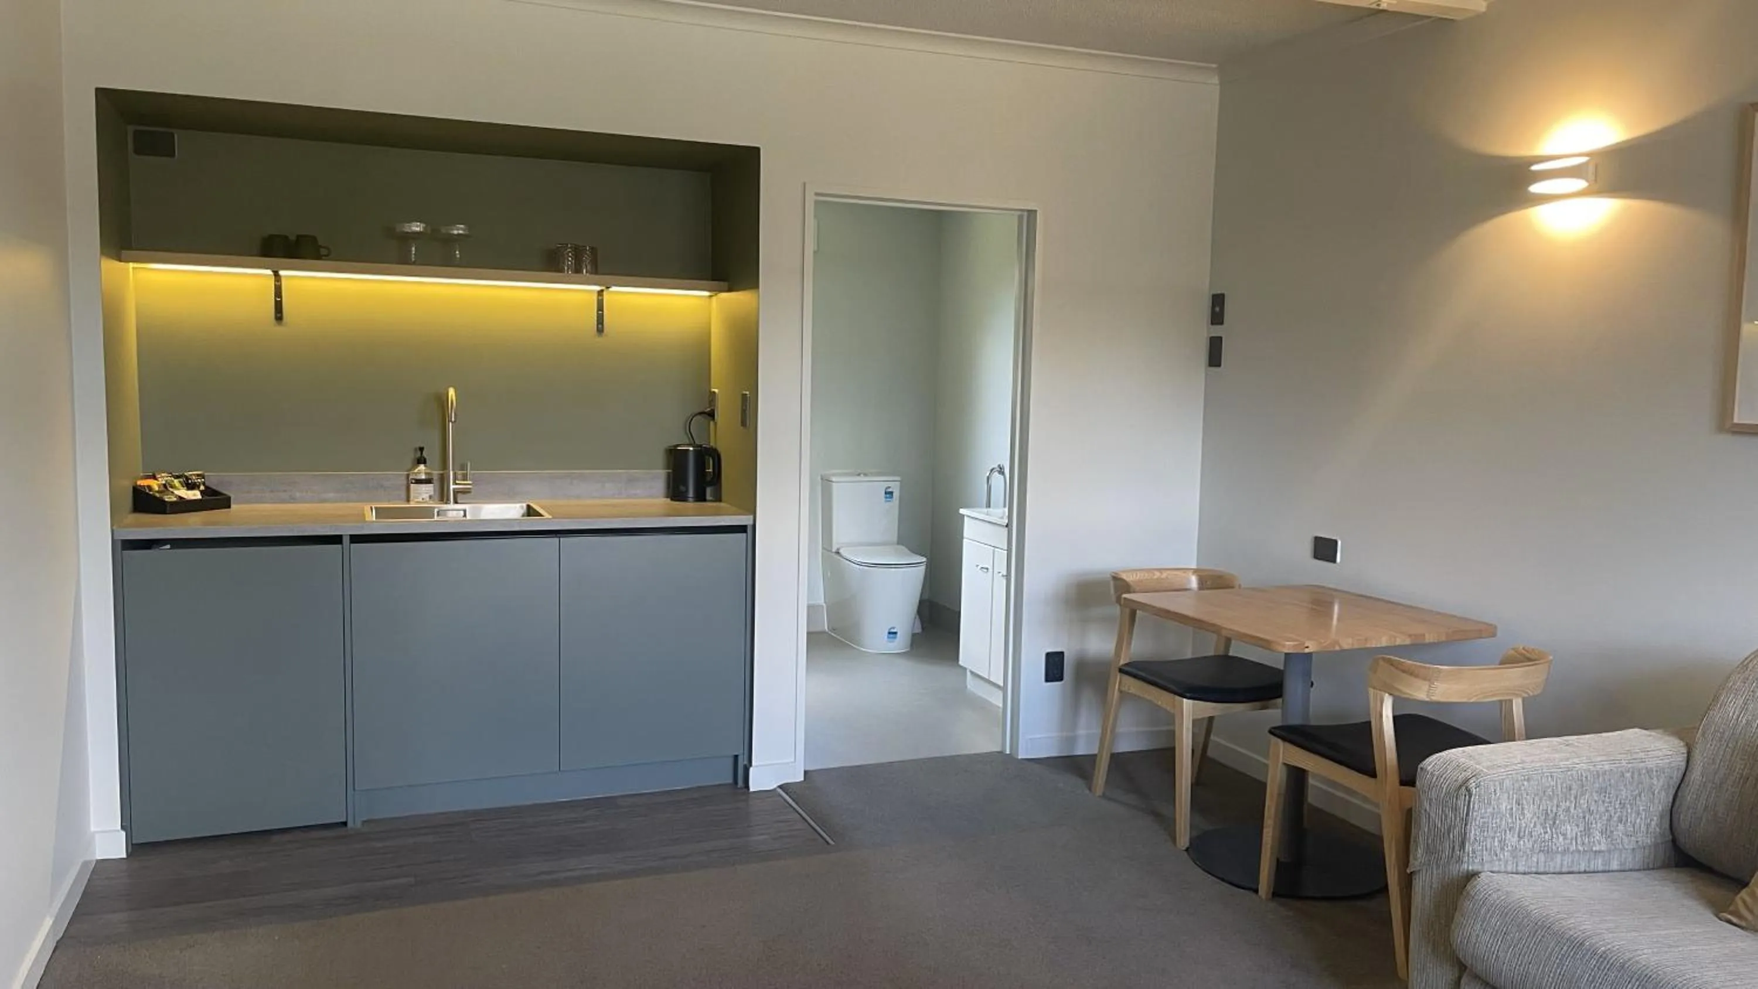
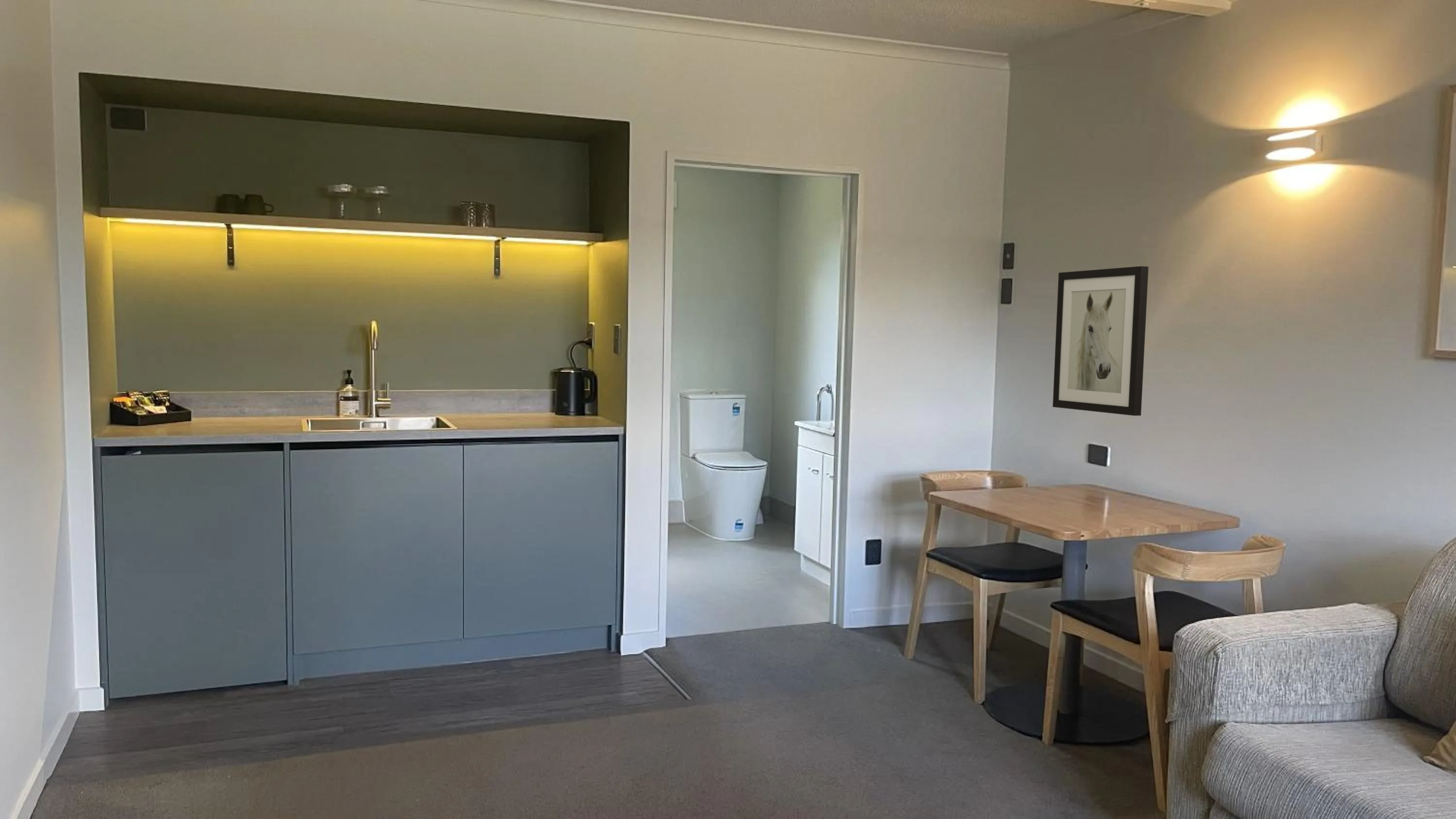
+ wall art [1052,266,1149,416]
